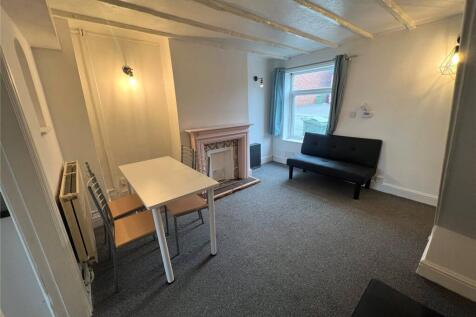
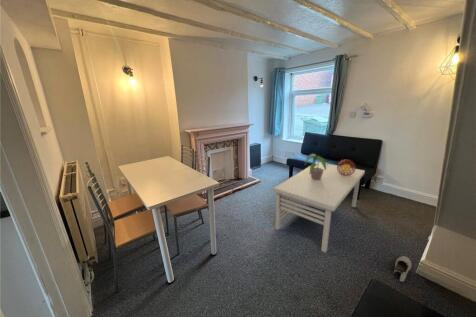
+ shoe [393,255,412,283]
+ potted plant [304,153,329,180]
+ decorative sphere [337,159,357,176]
+ coffee table [272,161,366,254]
